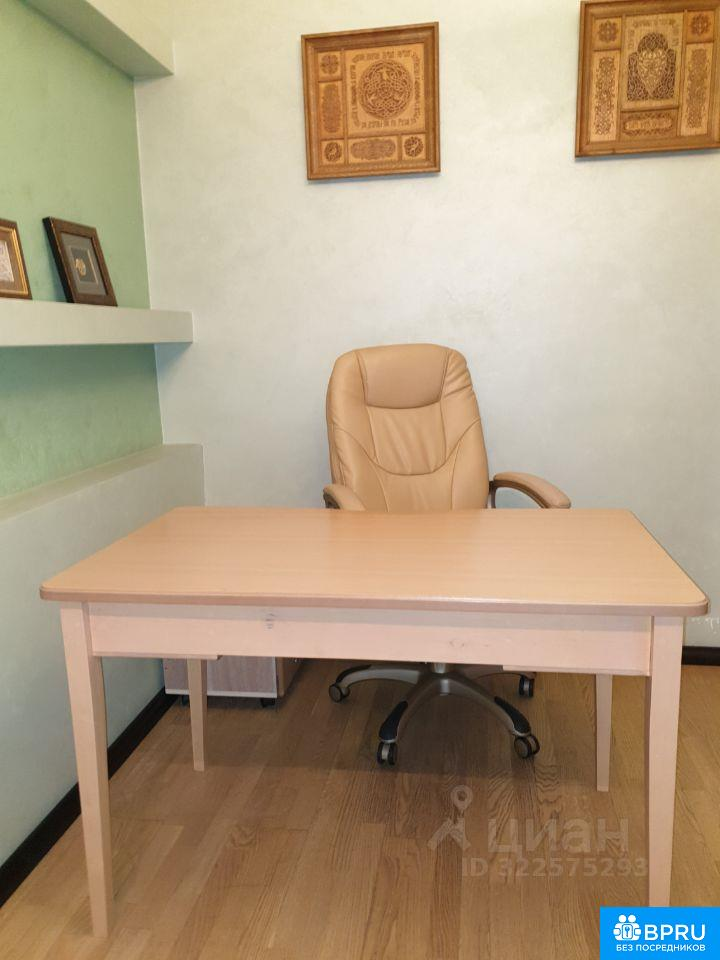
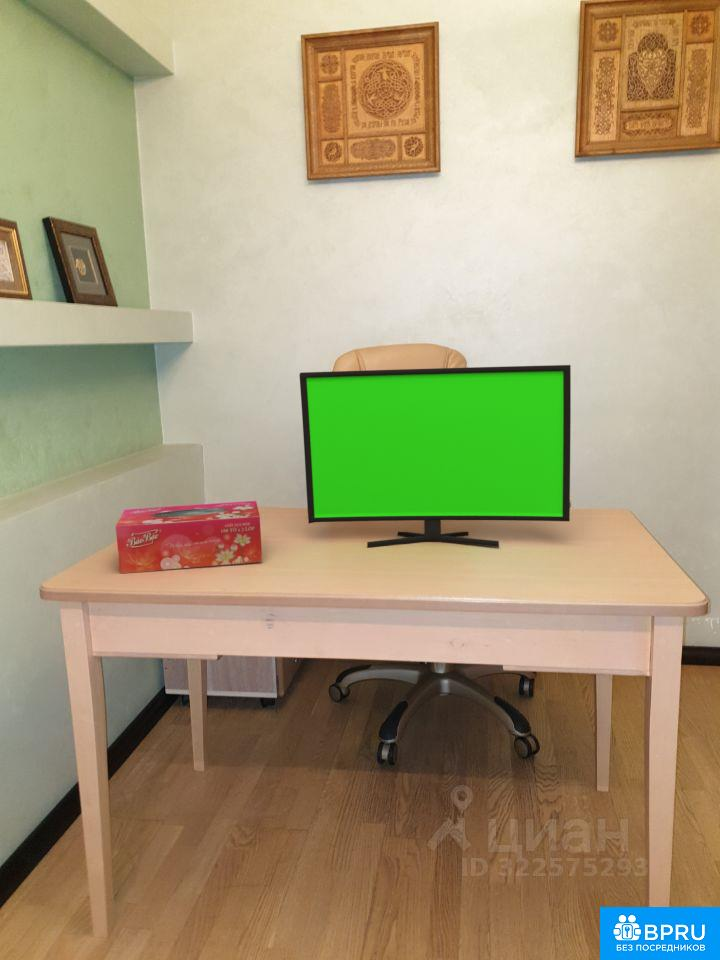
+ monitor [298,364,572,549]
+ tissue box [115,500,263,574]
